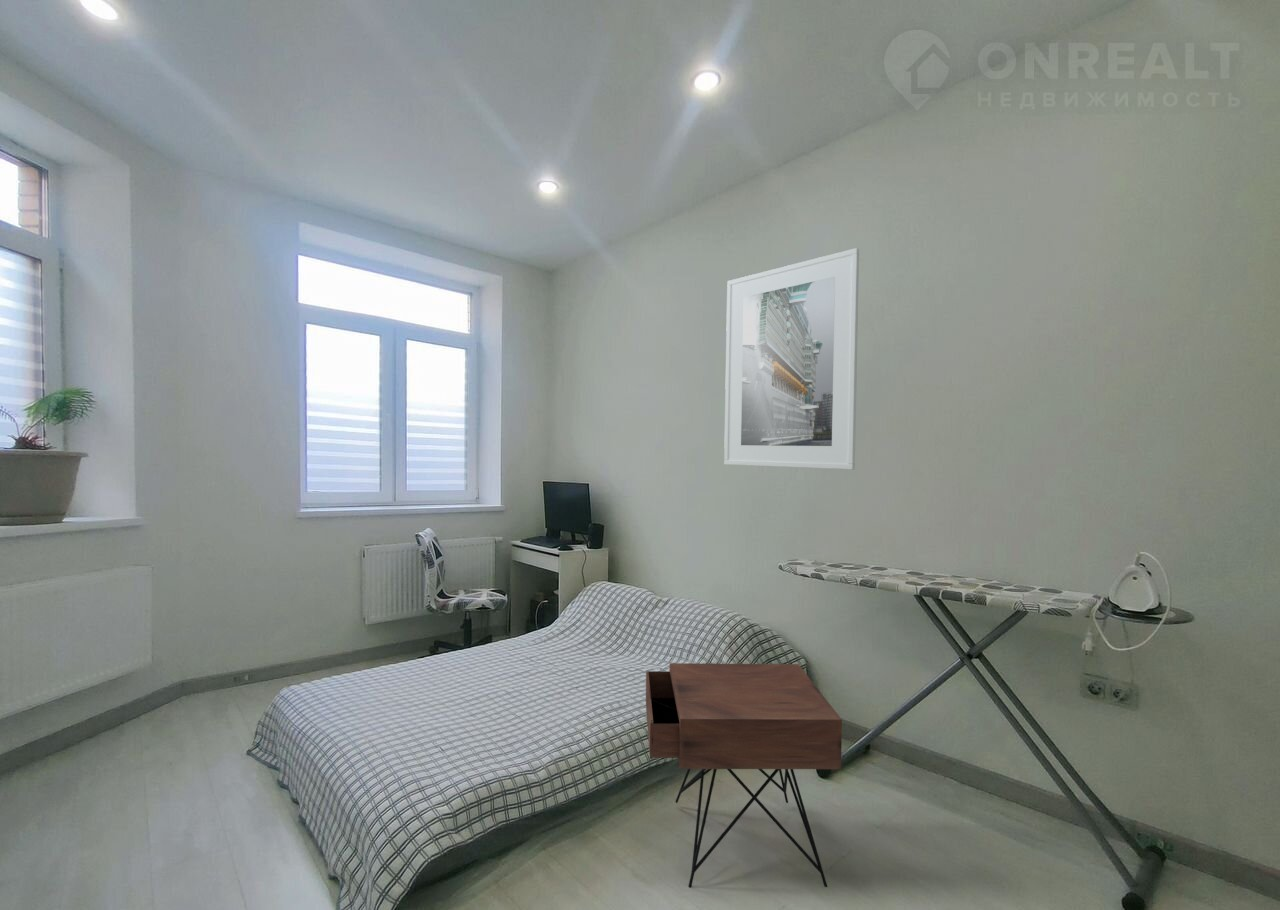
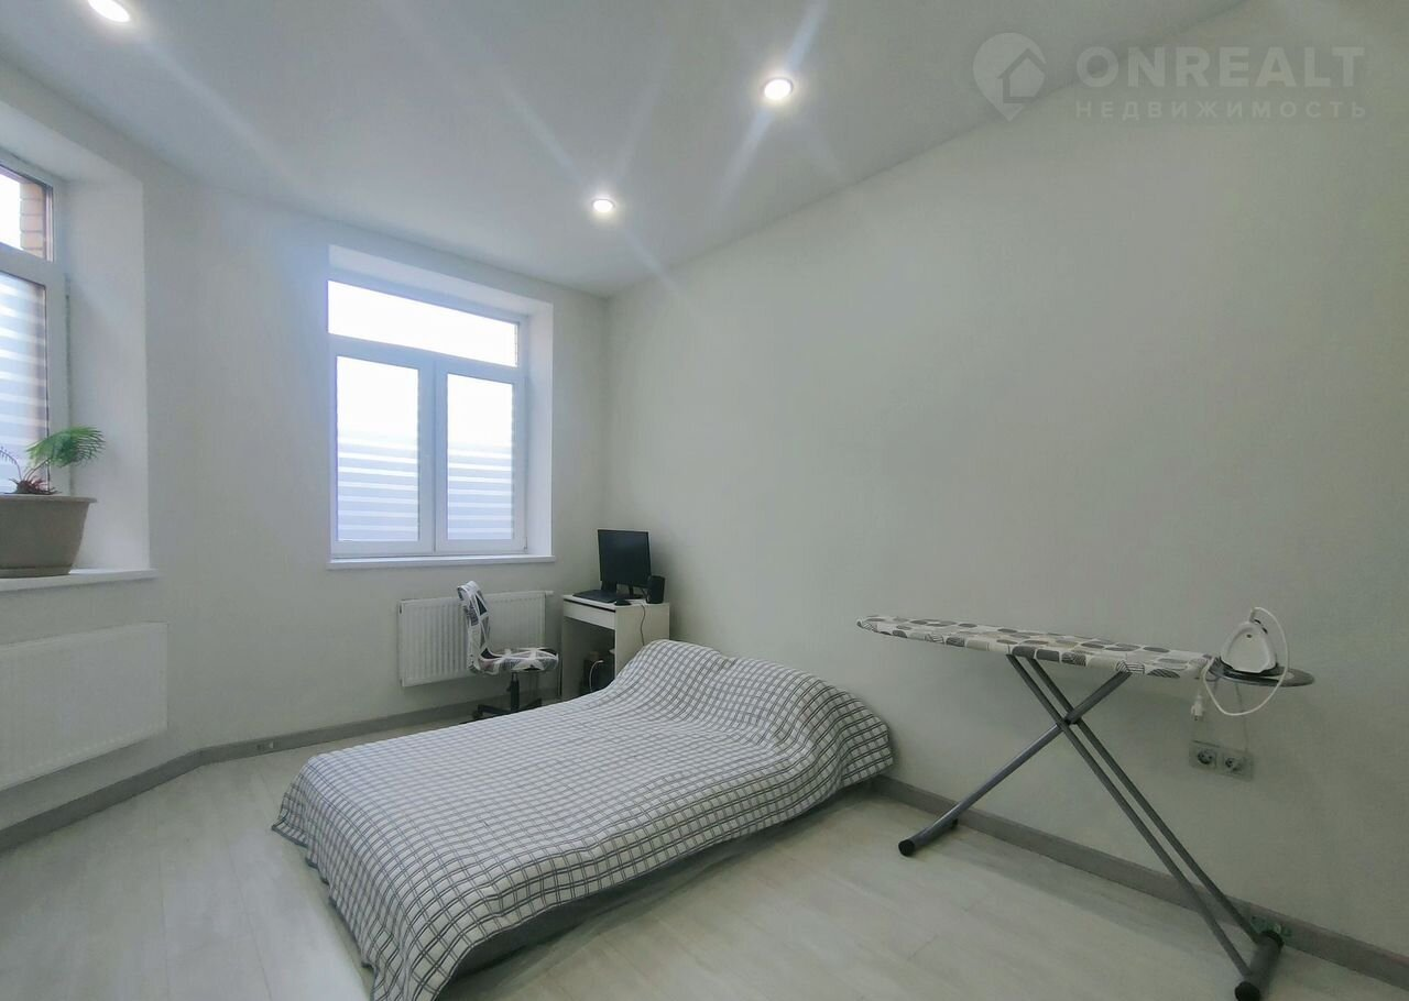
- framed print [723,247,860,471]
- nightstand [645,662,843,889]
